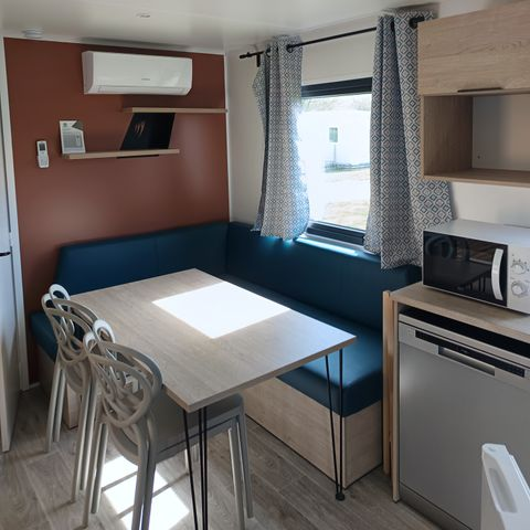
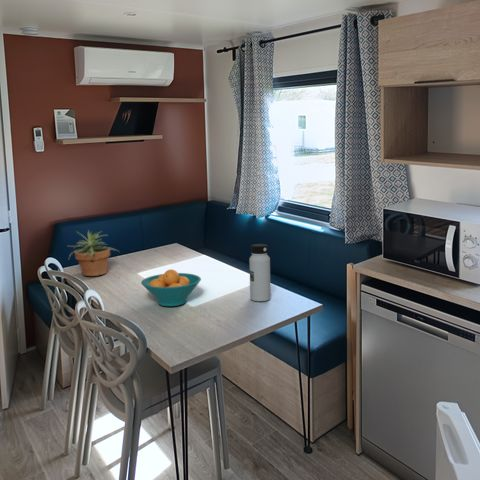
+ potted plant [68,229,120,277]
+ water bottle [248,243,272,302]
+ fruit bowl [140,268,202,307]
